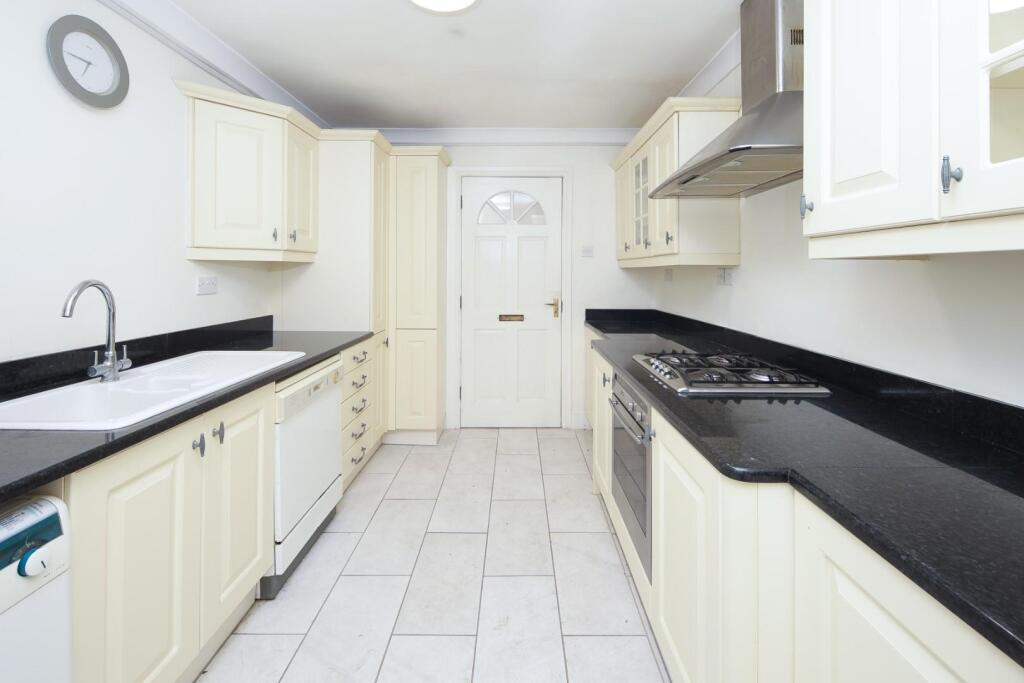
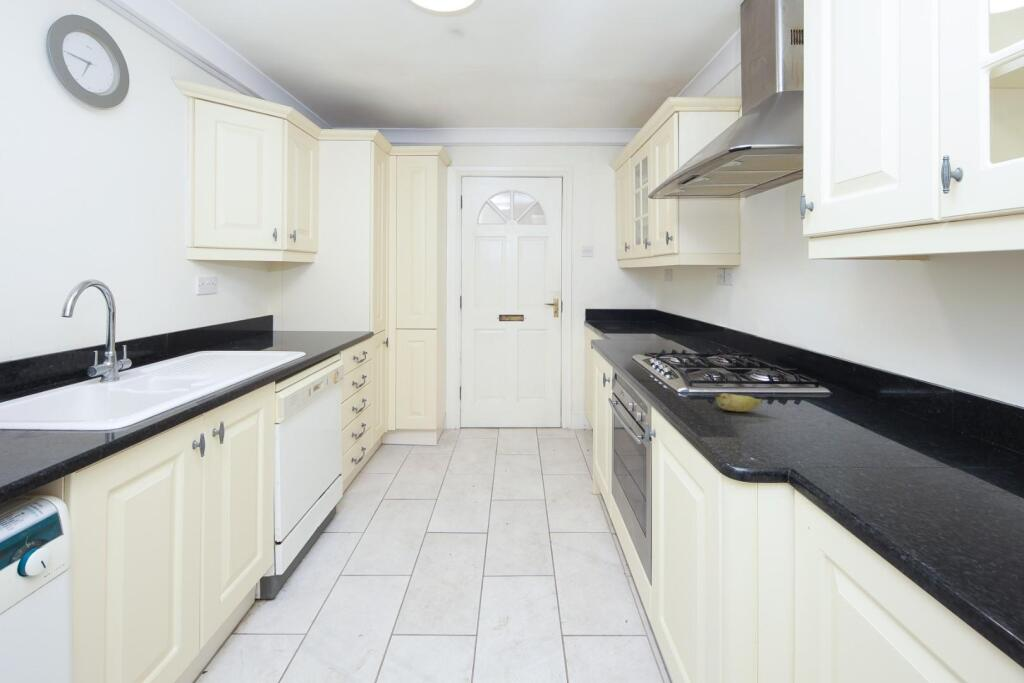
+ banana [713,392,763,413]
